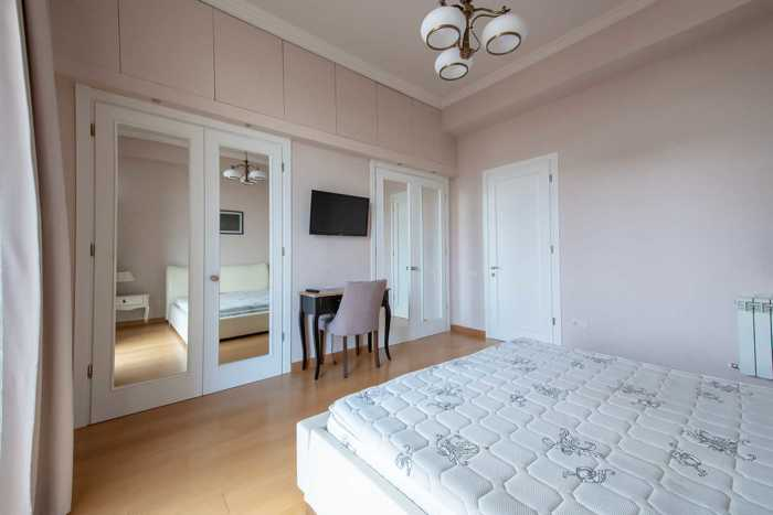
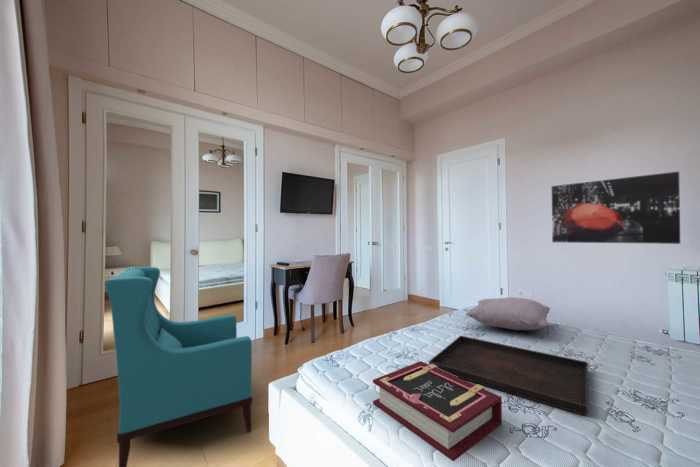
+ armchair [104,266,253,467]
+ wall art [551,171,681,245]
+ book [372,360,503,462]
+ pillow [464,296,551,331]
+ serving tray [428,335,590,416]
